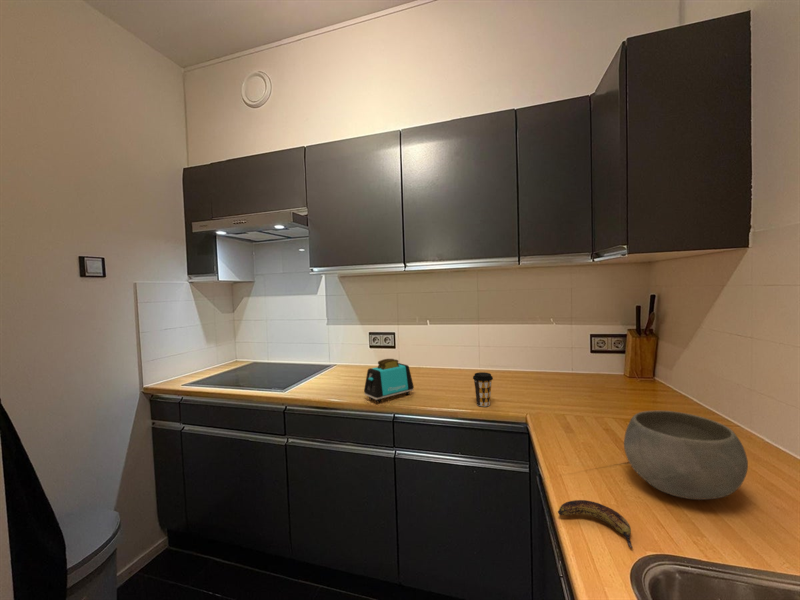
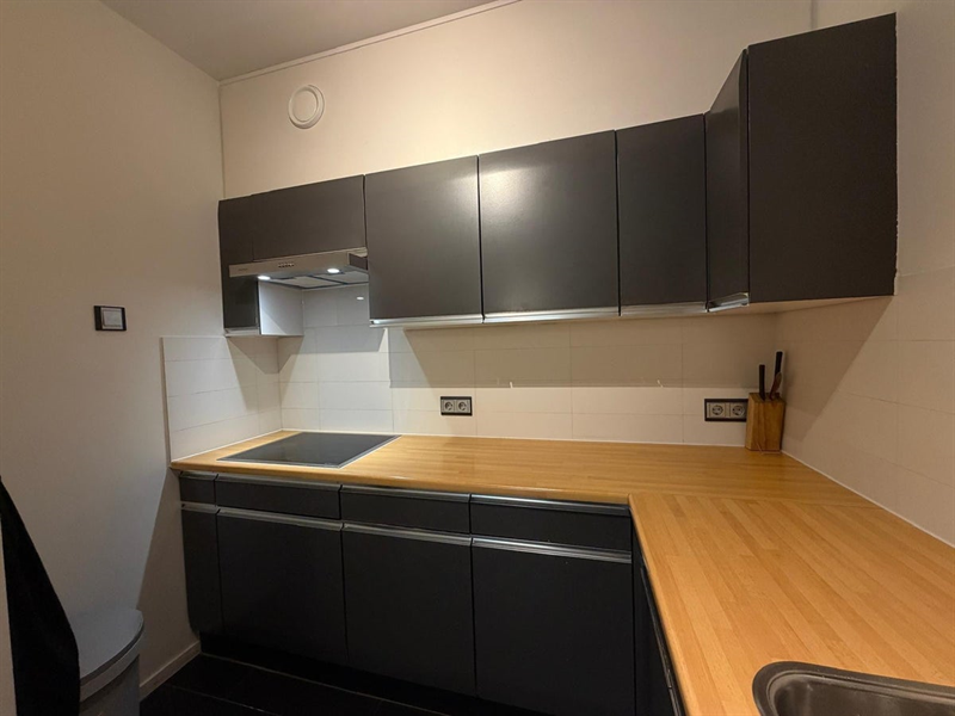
- toaster [363,358,415,404]
- bowl [623,410,749,501]
- banana [557,499,634,549]
- coffee cup [472,371,494,407]
